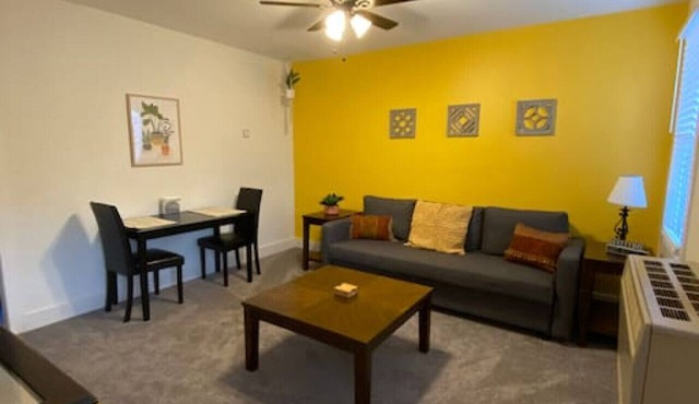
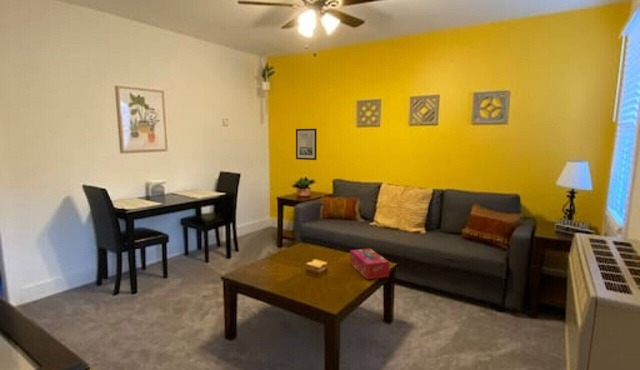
+ wall art [295,128,318,161]
+ tissue box [349,247,390,280]
